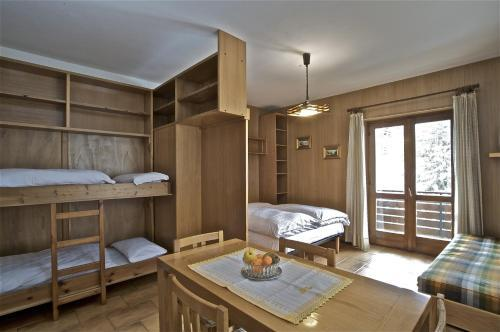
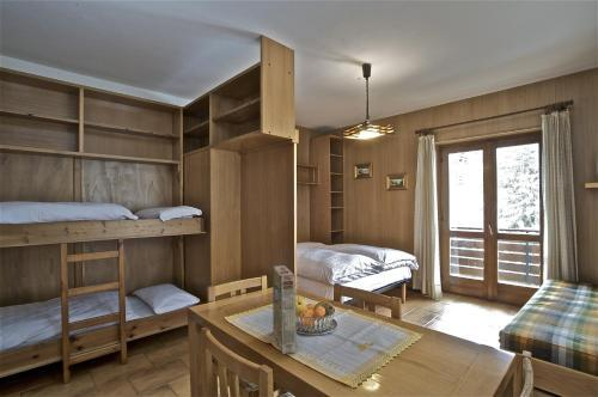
+ cereal box [271,264,298,355]
